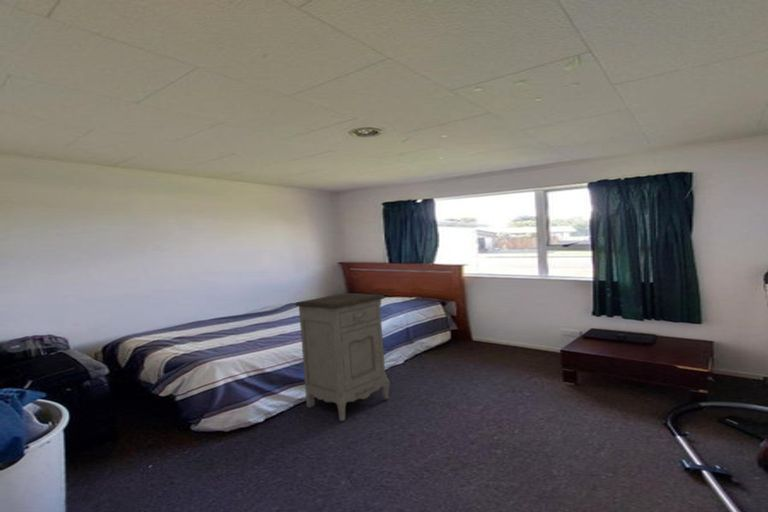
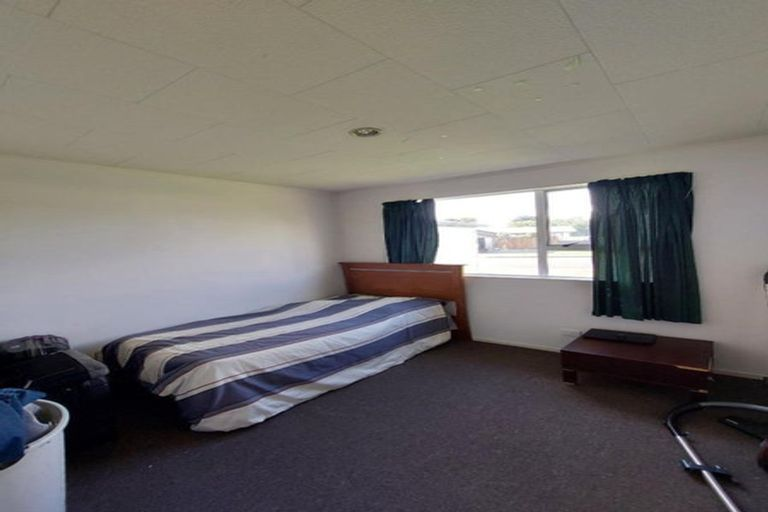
- nightstand [294,292,391,422]
